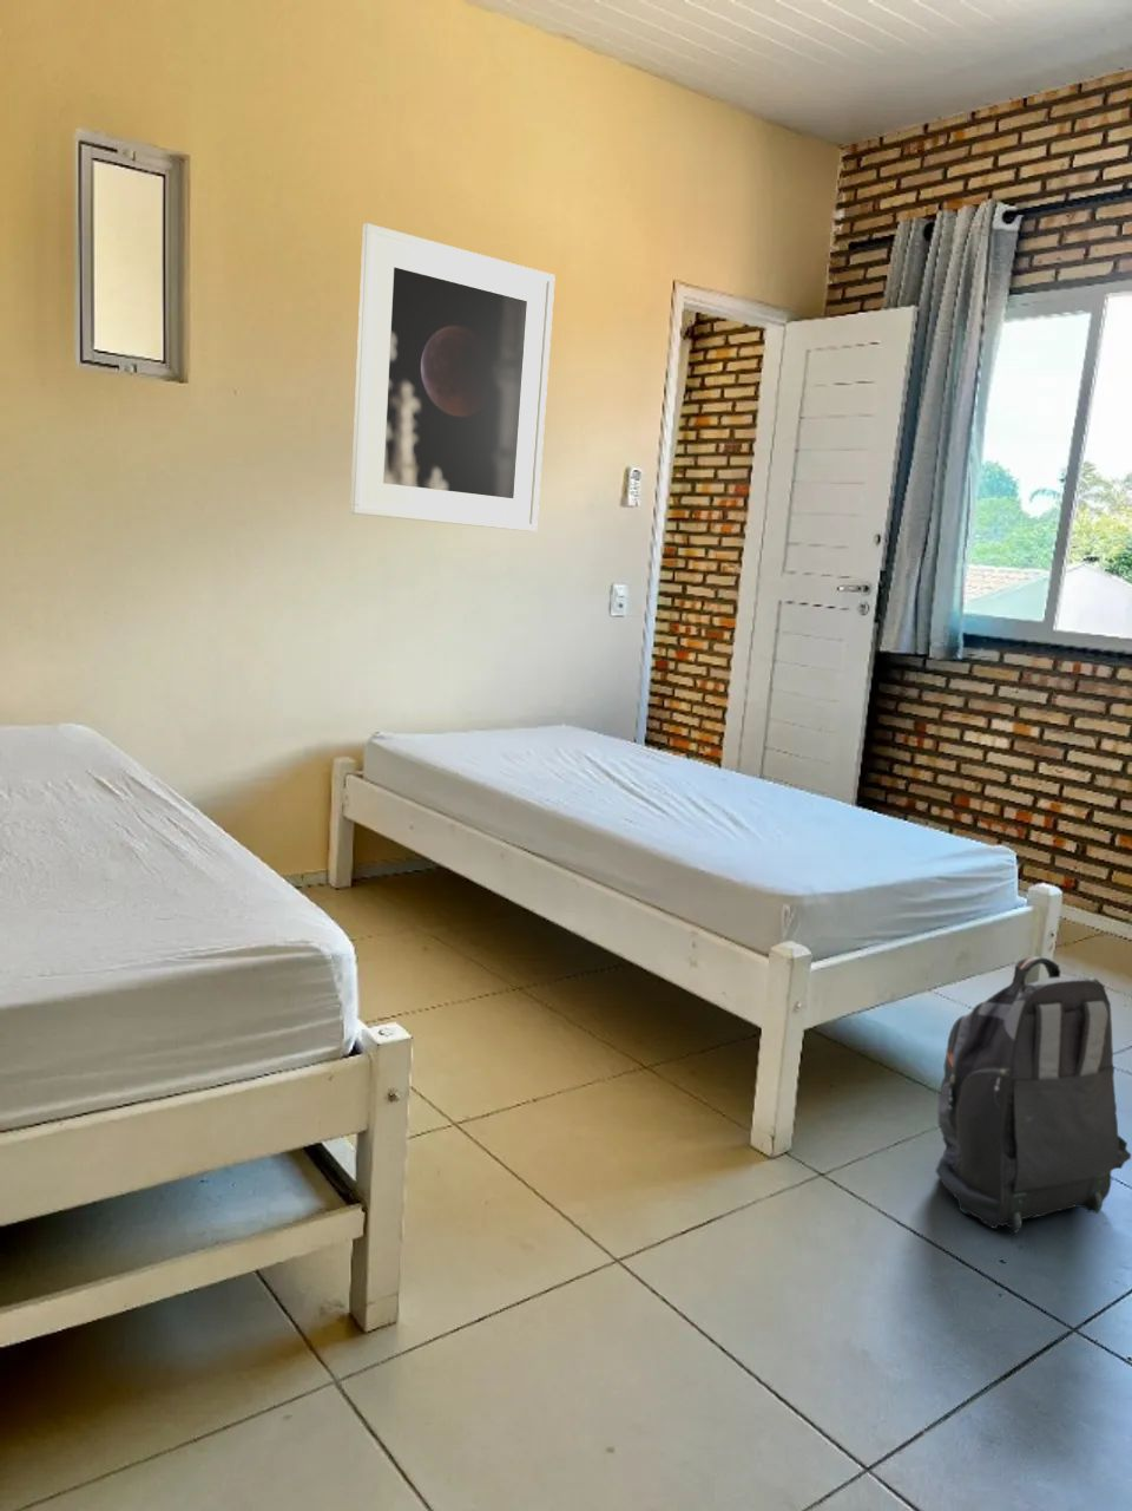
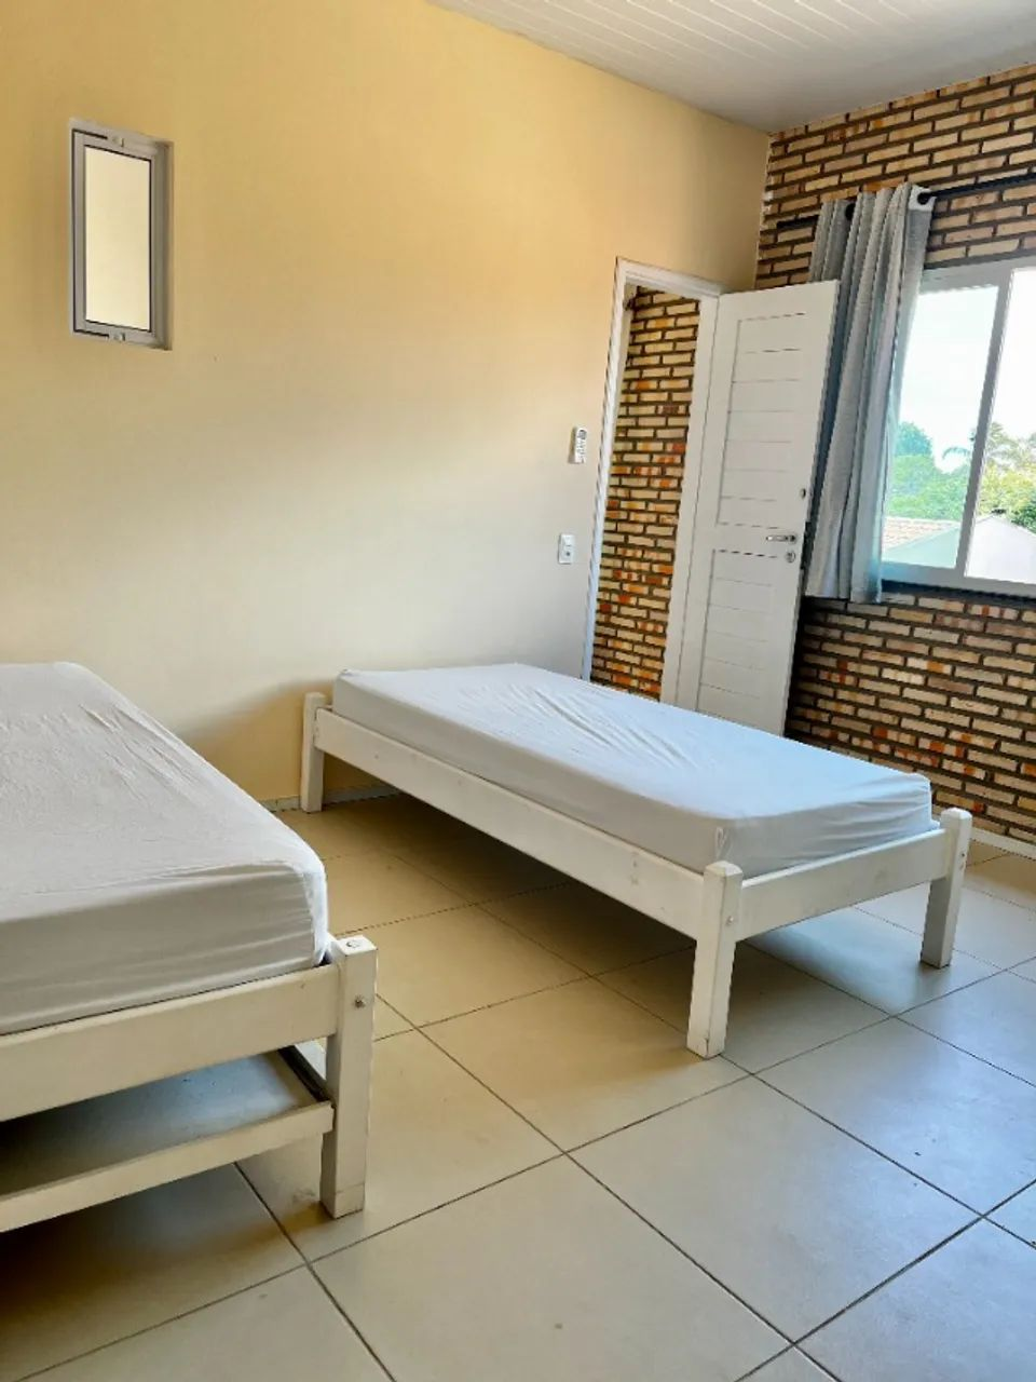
- backpack [935,954,1132,1235]
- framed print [350,222,556,532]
